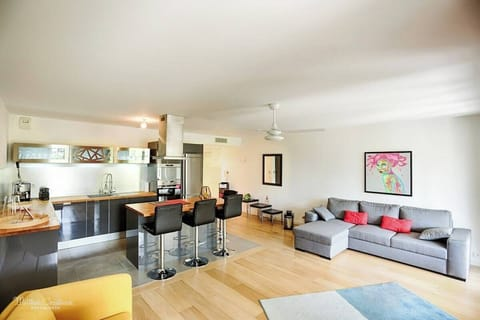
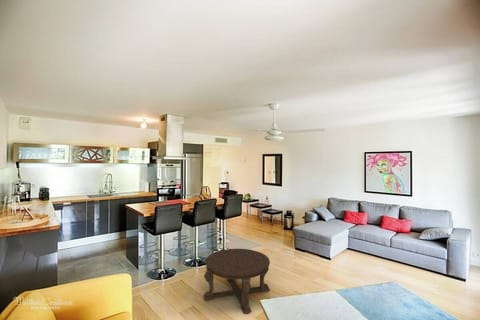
+ coffee table [203,248,271,315]
